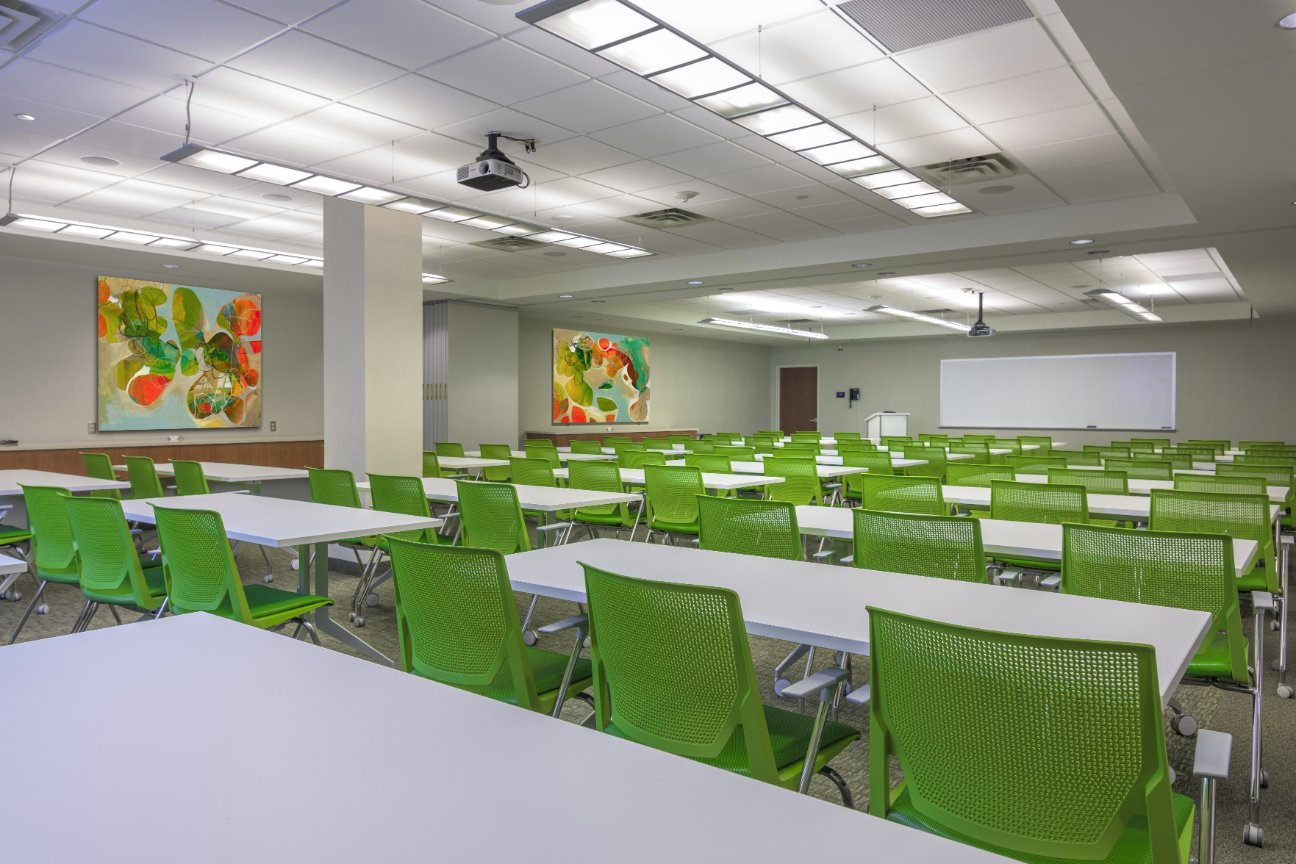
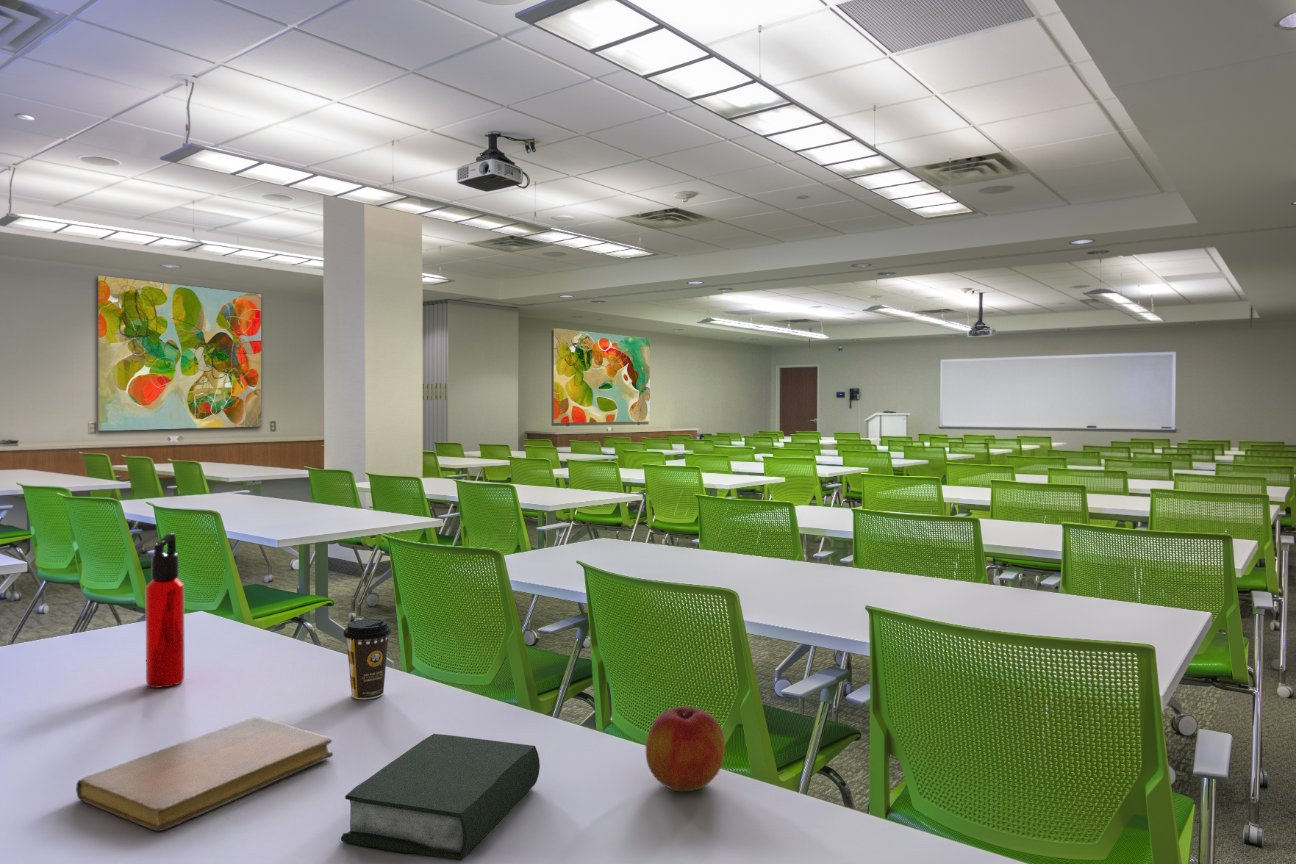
+ book [340,733,541,862]
+ water bottle [145,532,186,689]
+ apple [645,705,726,792]
+ coffee cup [342,618,393,700]
+ notebook [75,716,334,832]
